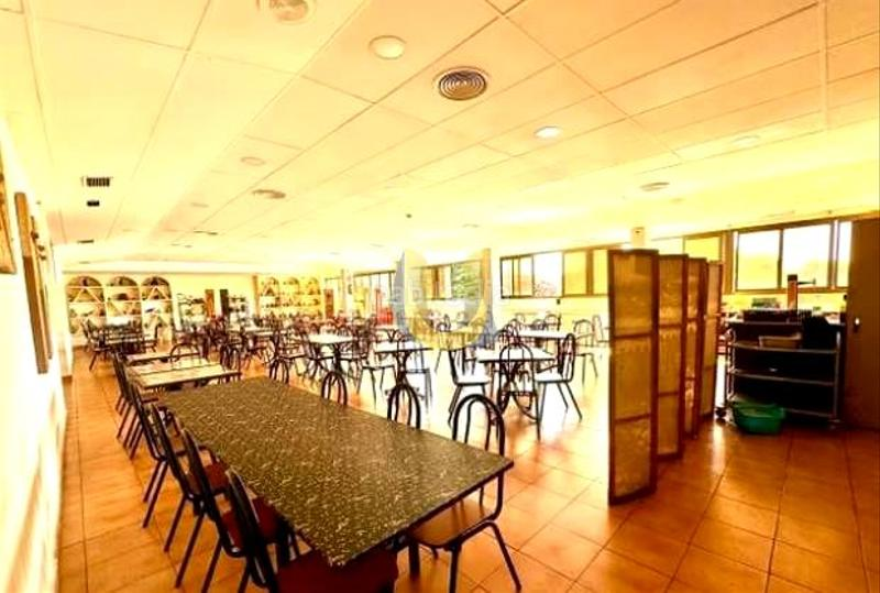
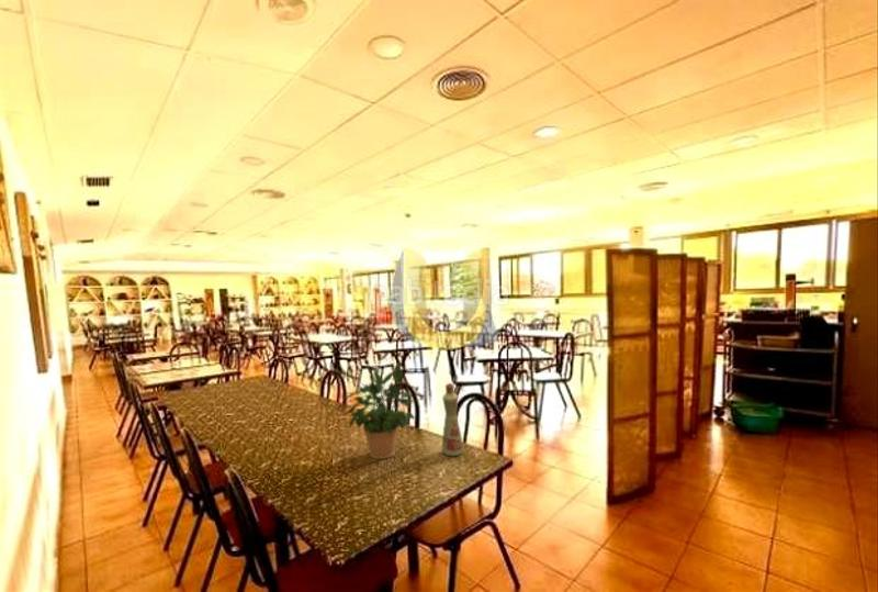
+ bottle [440,382,464,457]
+ potted plant [331,362,416,460]
